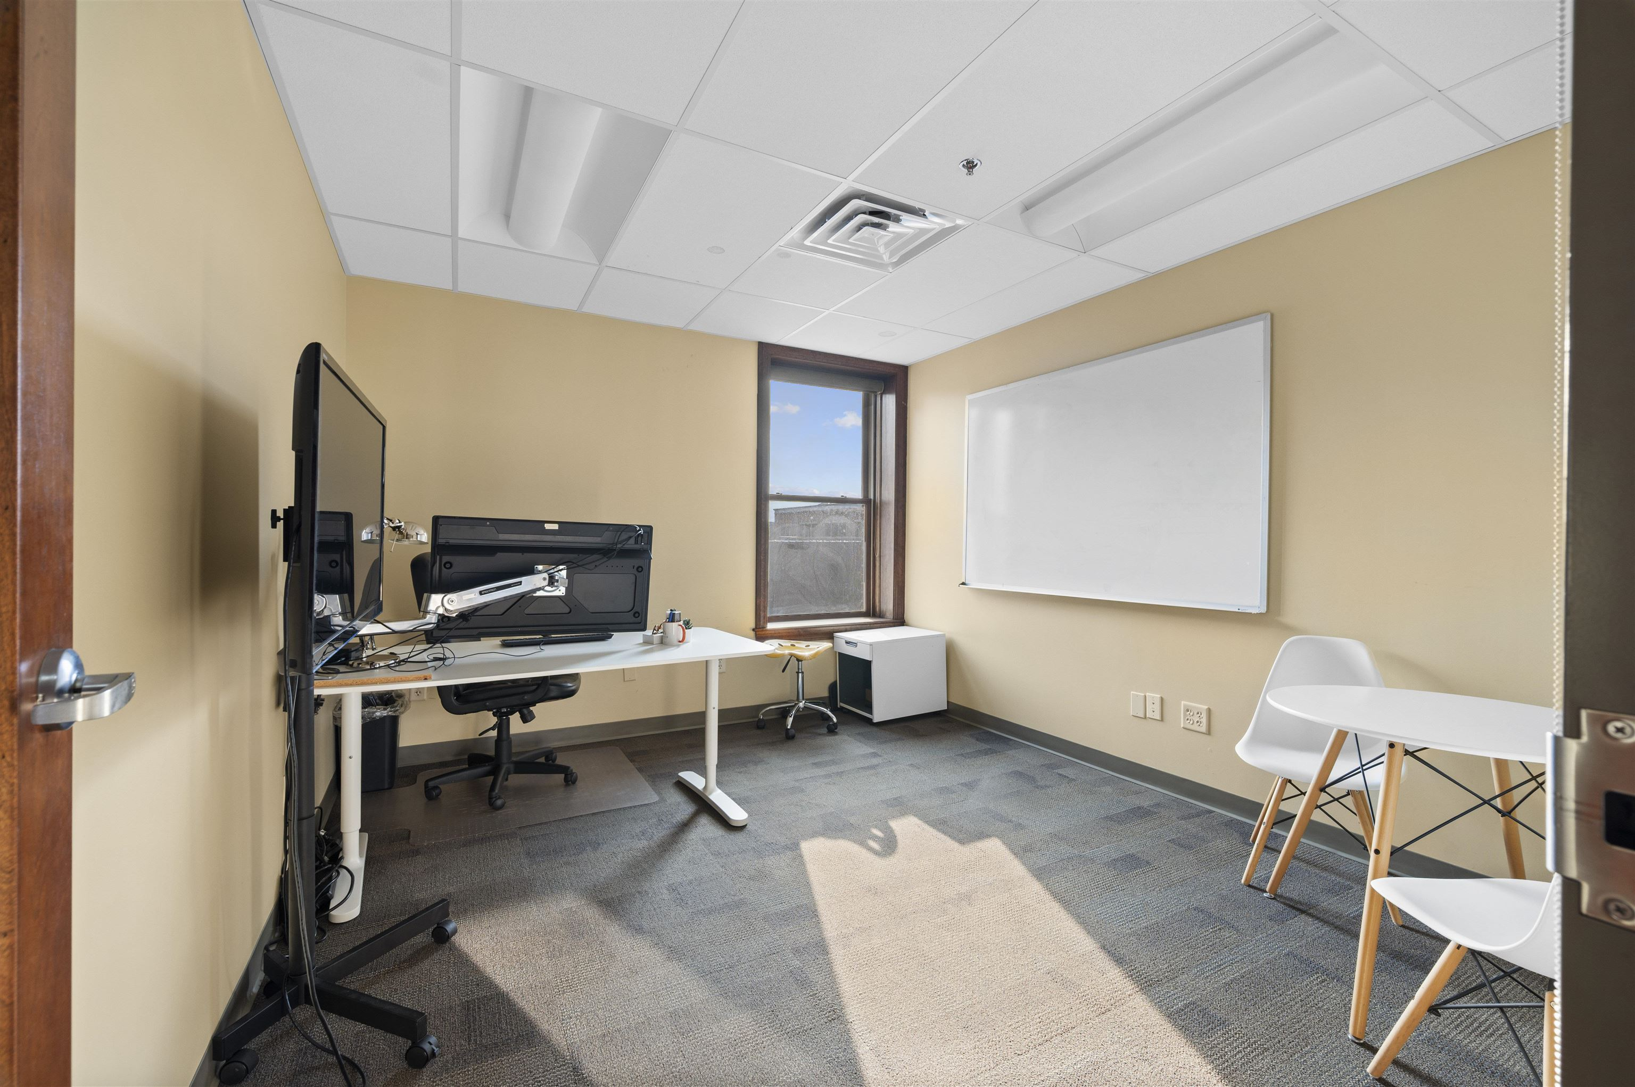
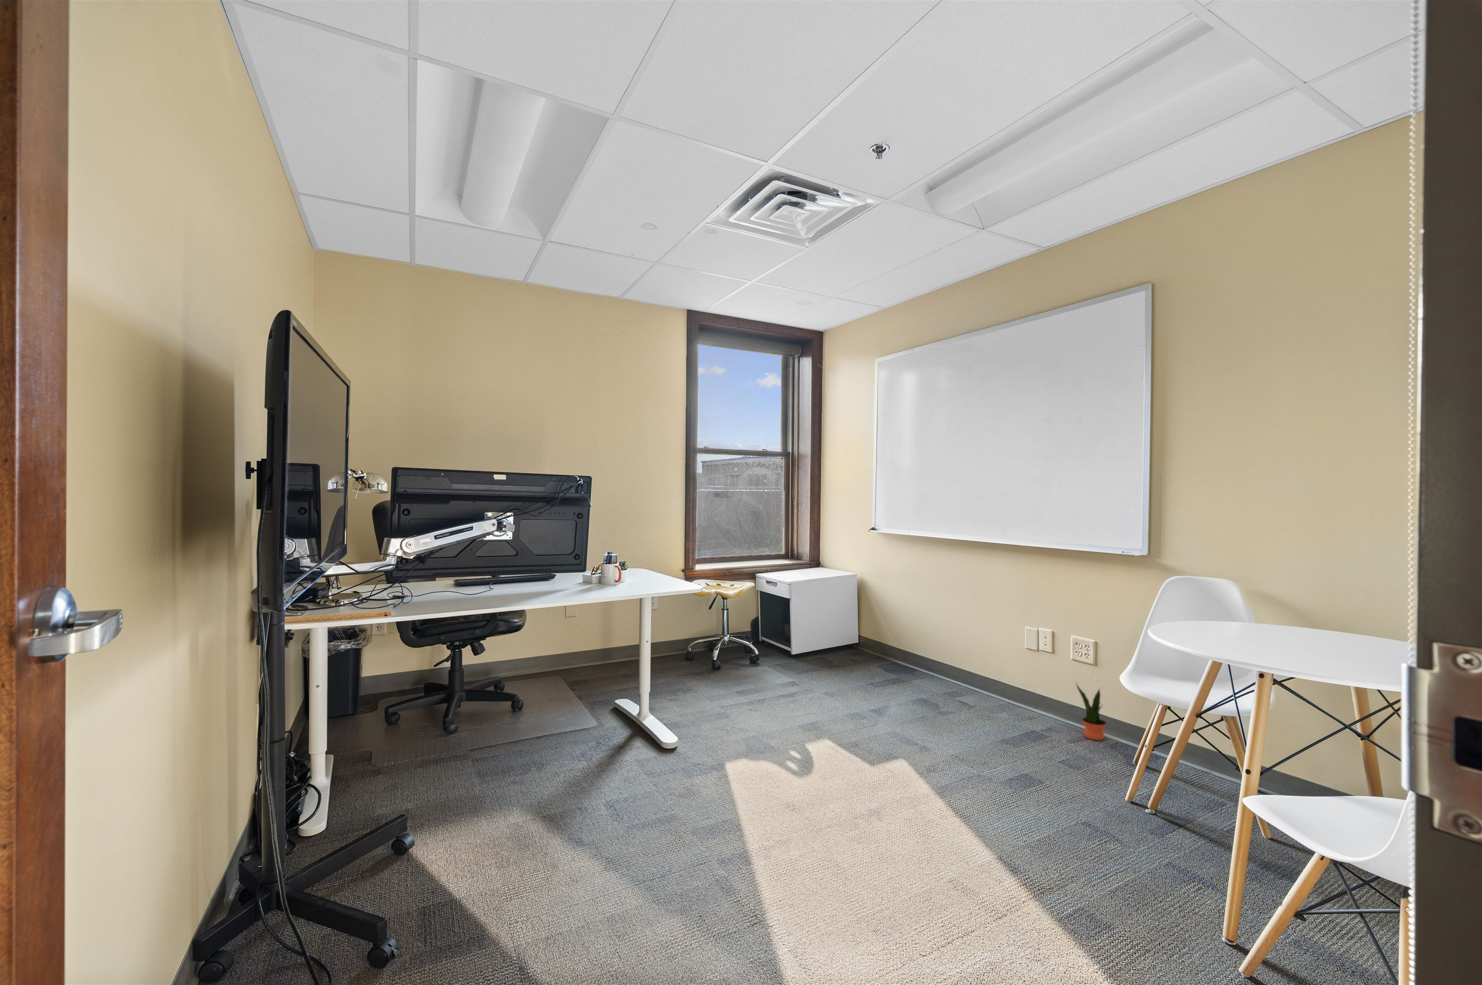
+ potted plant [1075,680,1107,741]
